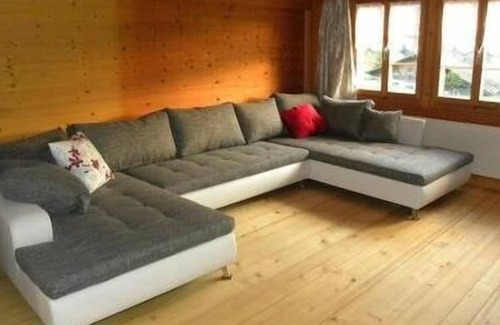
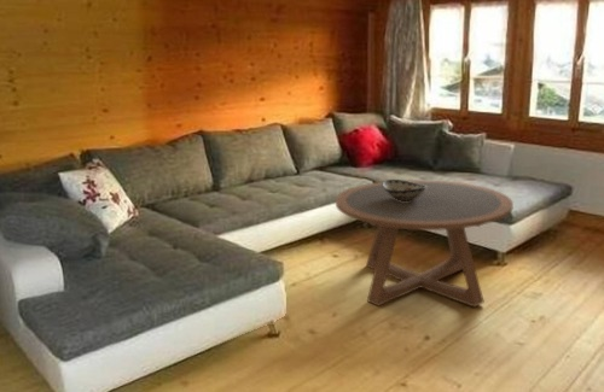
+ decorative bowl [382,179,426,201]
+ coffee table [335,179,515,309]
